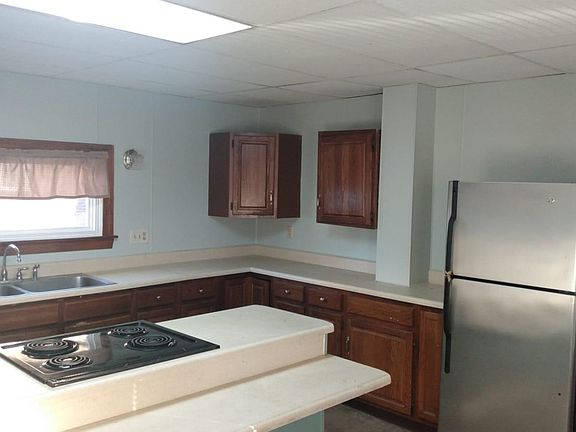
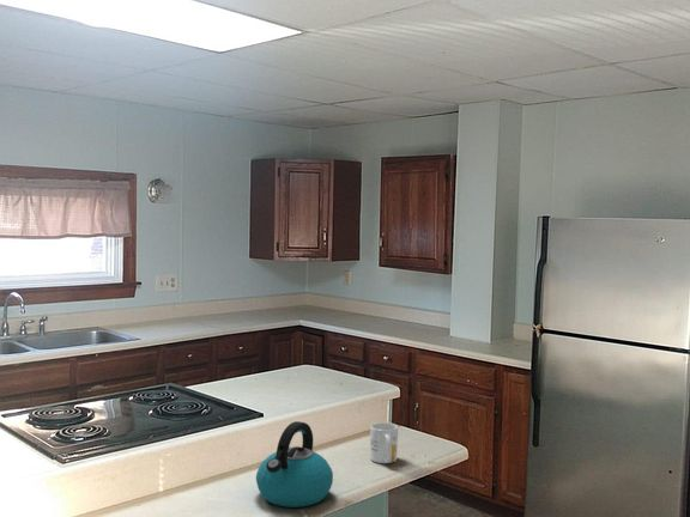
+ kettle [255,420,334,509]
+ mug [369,421,399,464]
